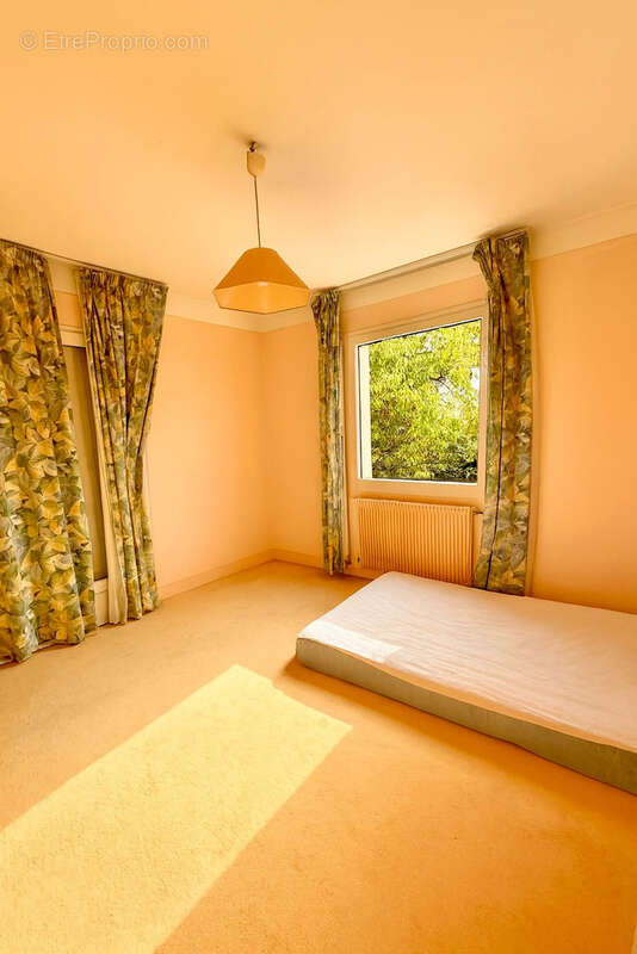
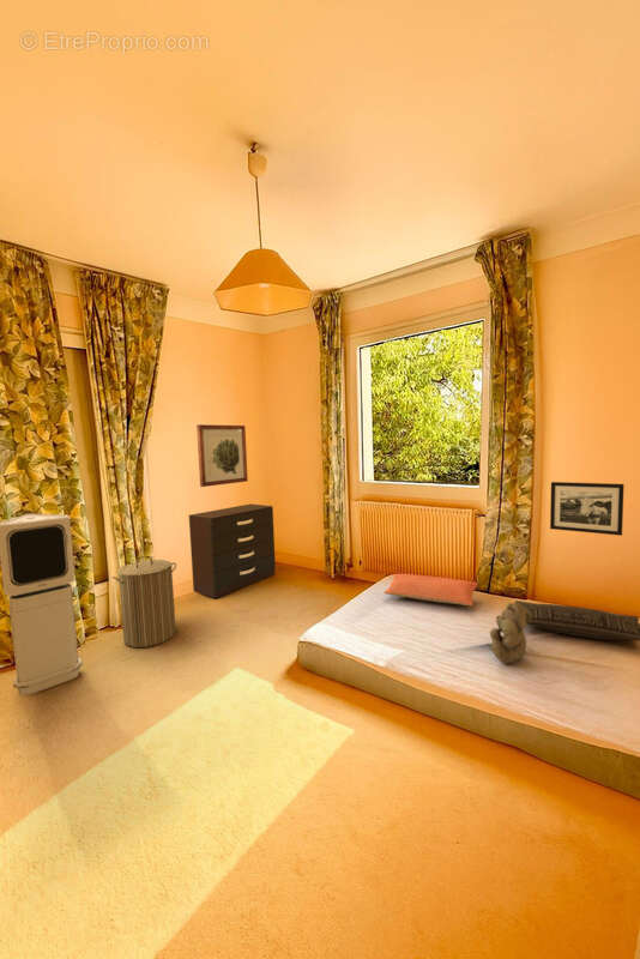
+ laundry hamper [111,554,177,649]
+ wall art [195,423,249,488]
+ picture frame [549,481,626,537]
+ pillow [382,573,478,607]
+ teddy bear [489,602,531,664]
+ dresser [188,502,277,599]
+ air purifier [0,513,84,696]
+ pillow [514,599,640,643]
